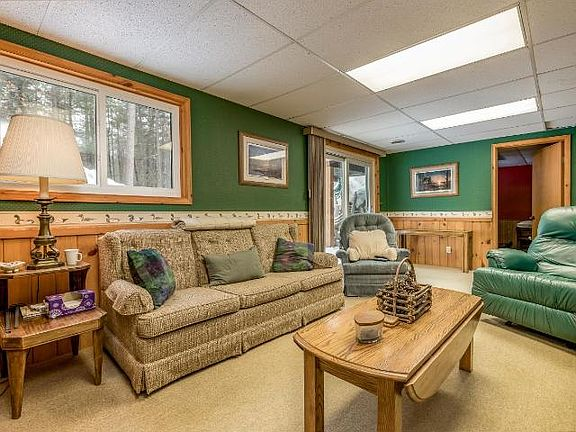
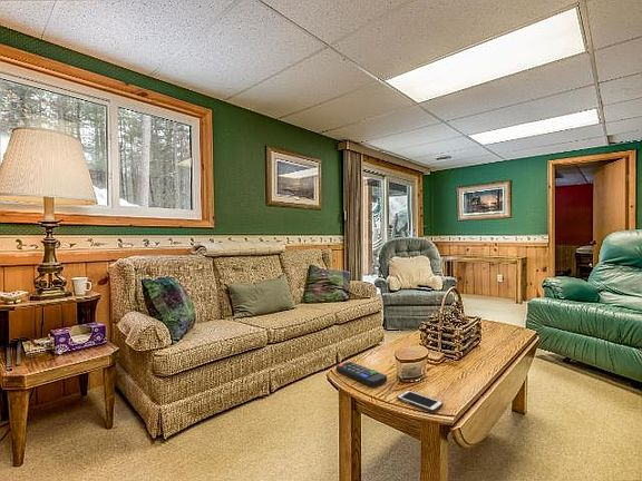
+ remote control [335,361,388,389]
+ cell phone [396,389,445,413]
